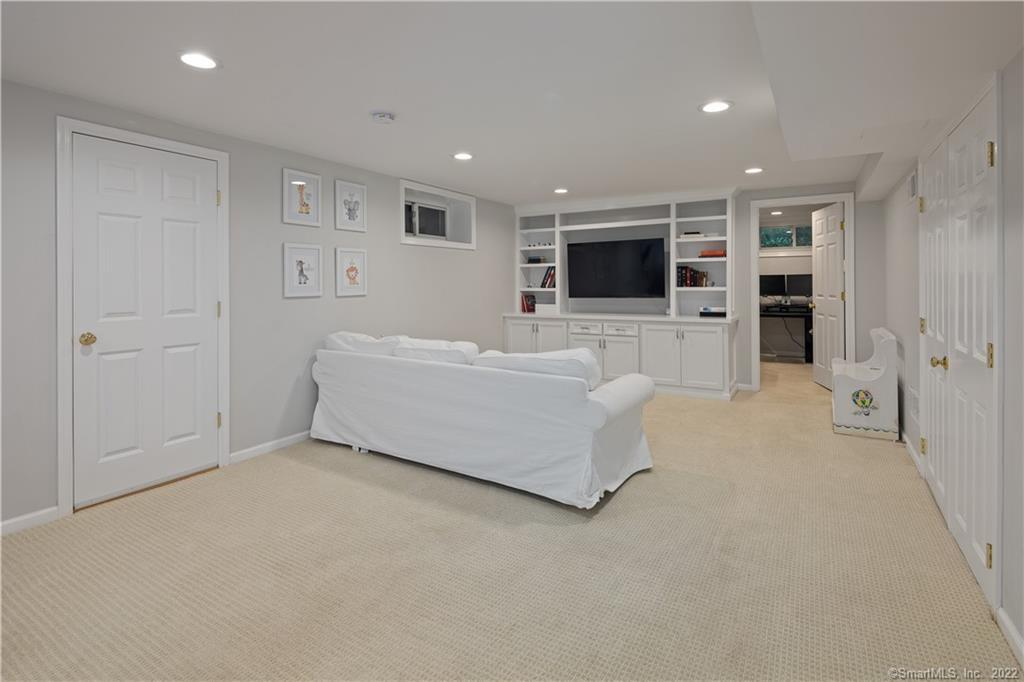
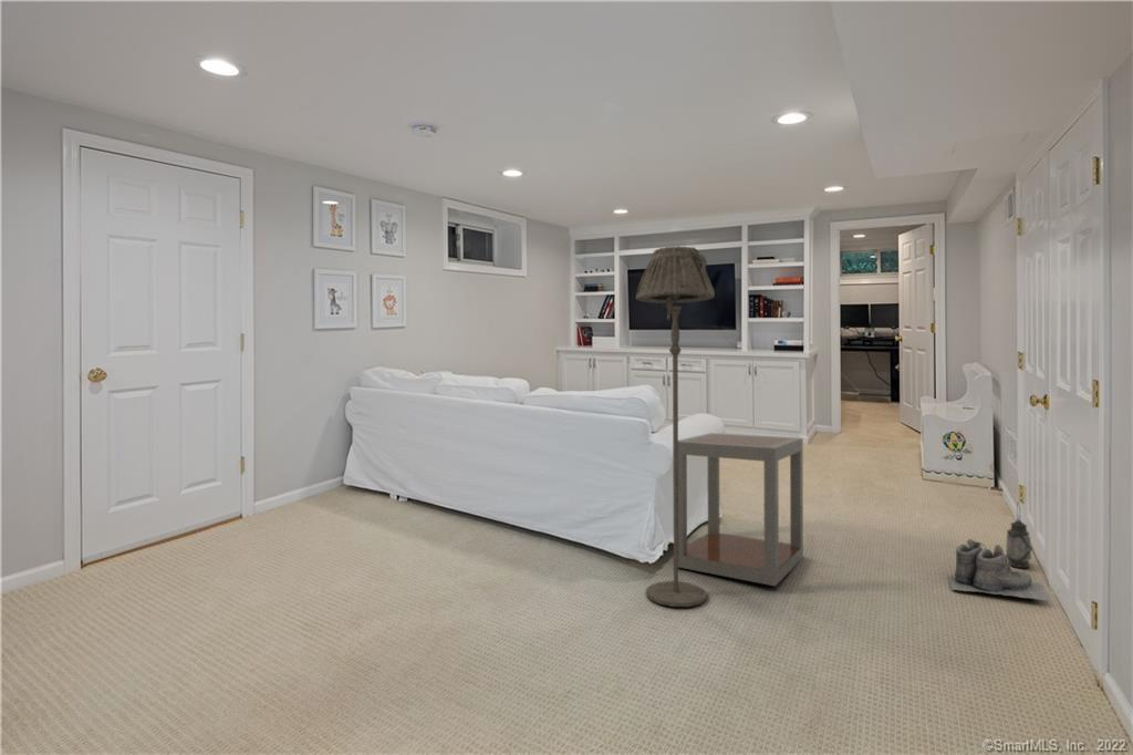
+ floor lamp [635,245,716,608]
+ boots [947,538,1053,602]
+ lantern [1005,503,1033,569]
+ side table [678,432,804,587]
